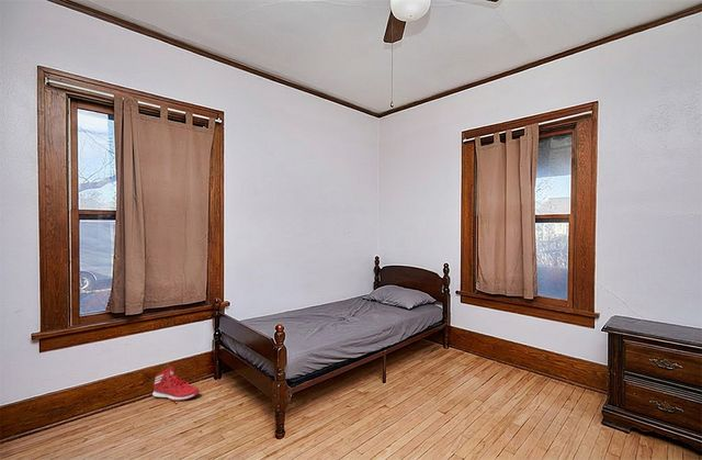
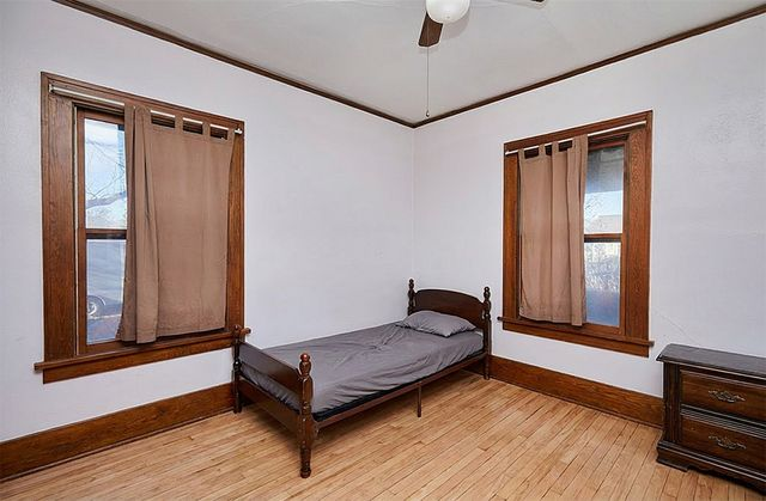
- sneaker [151,366,201,402]
